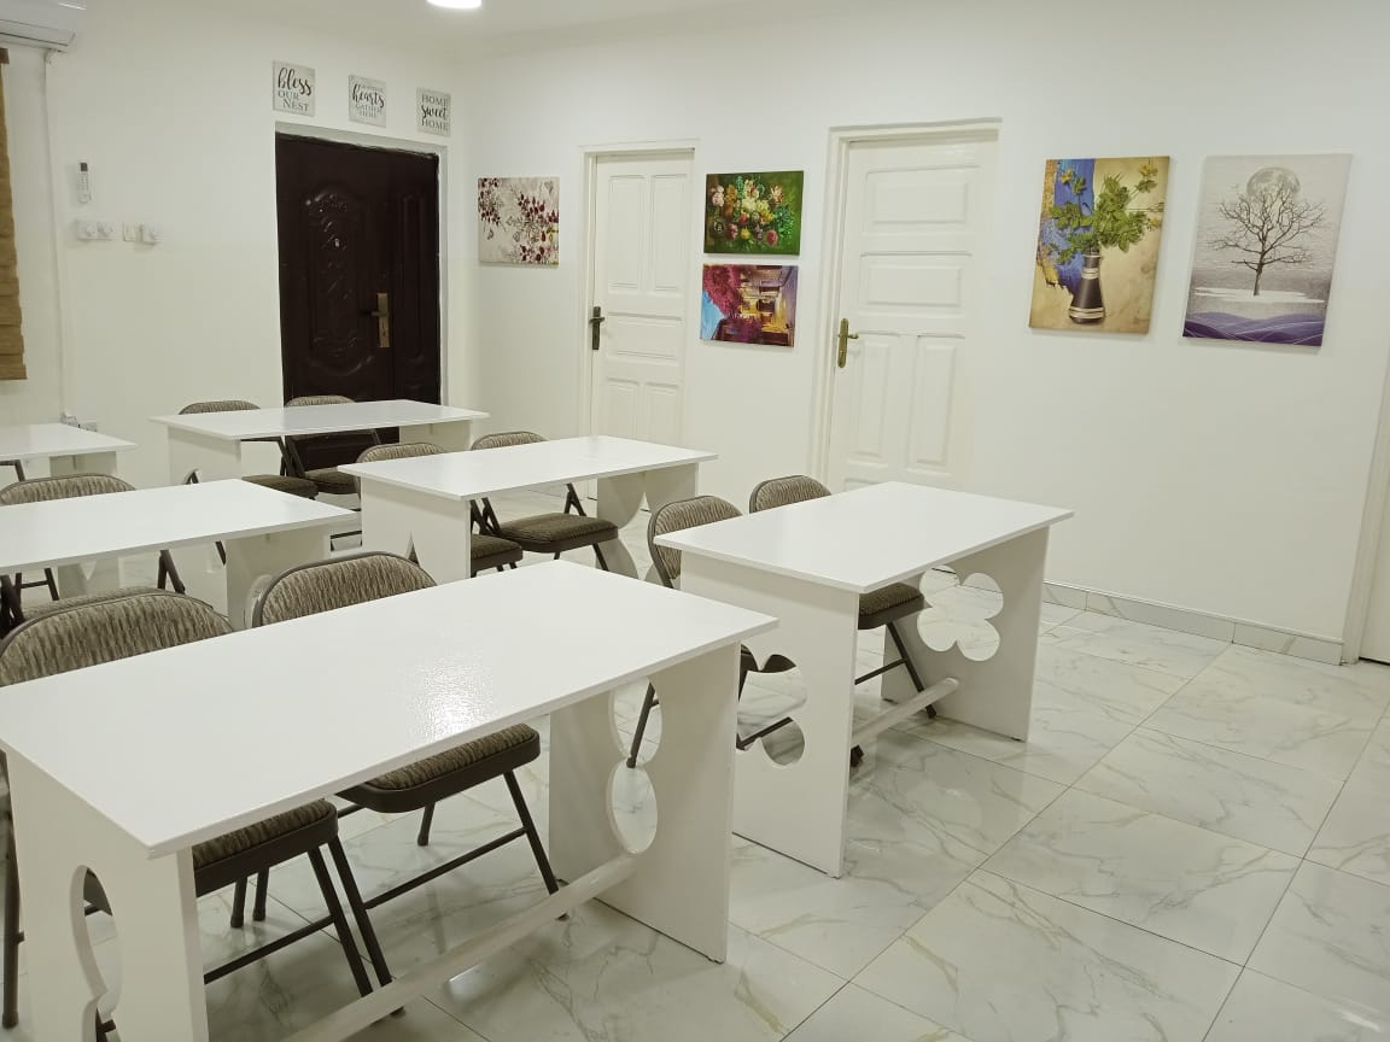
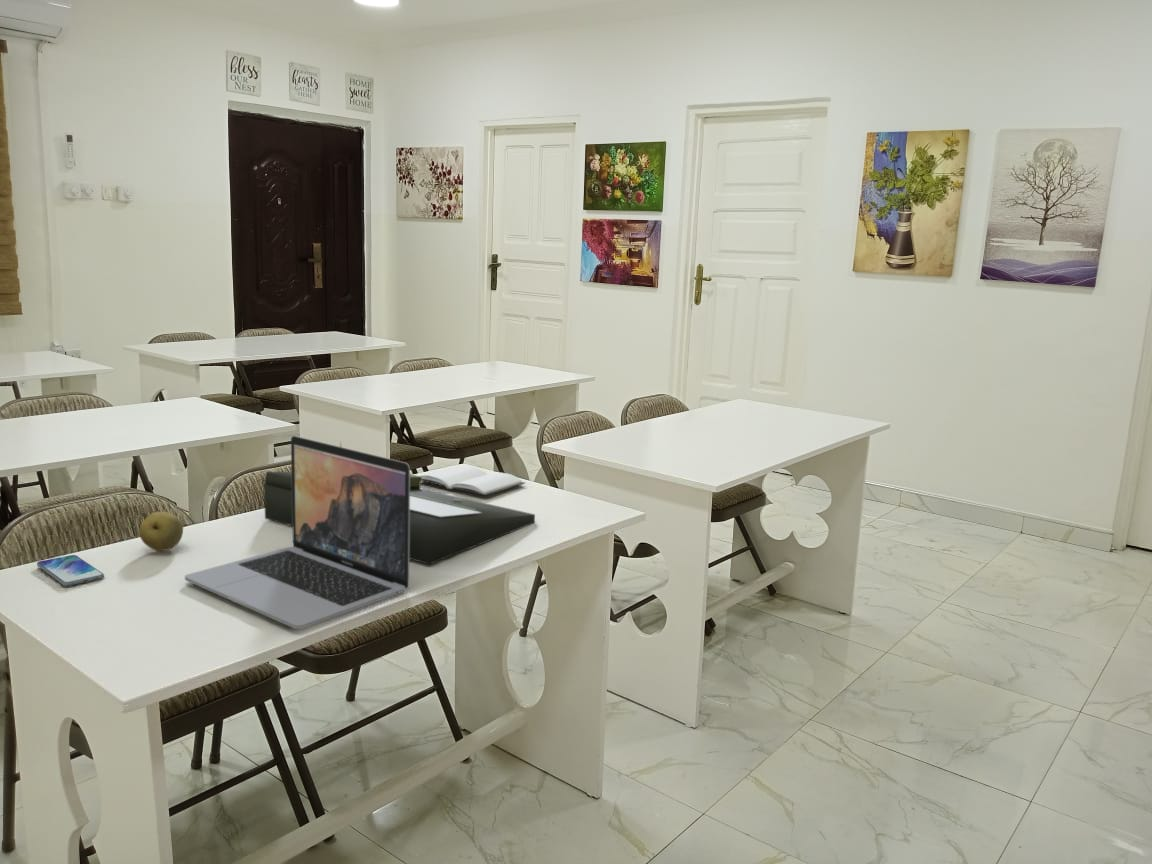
+ smartphone [36,554,105,587]
+ fruit [138,511,184,552]
+ book [419,464,526,497]
+ laptop [184,435,411,630]
+ document tray [263,471,536,566]
